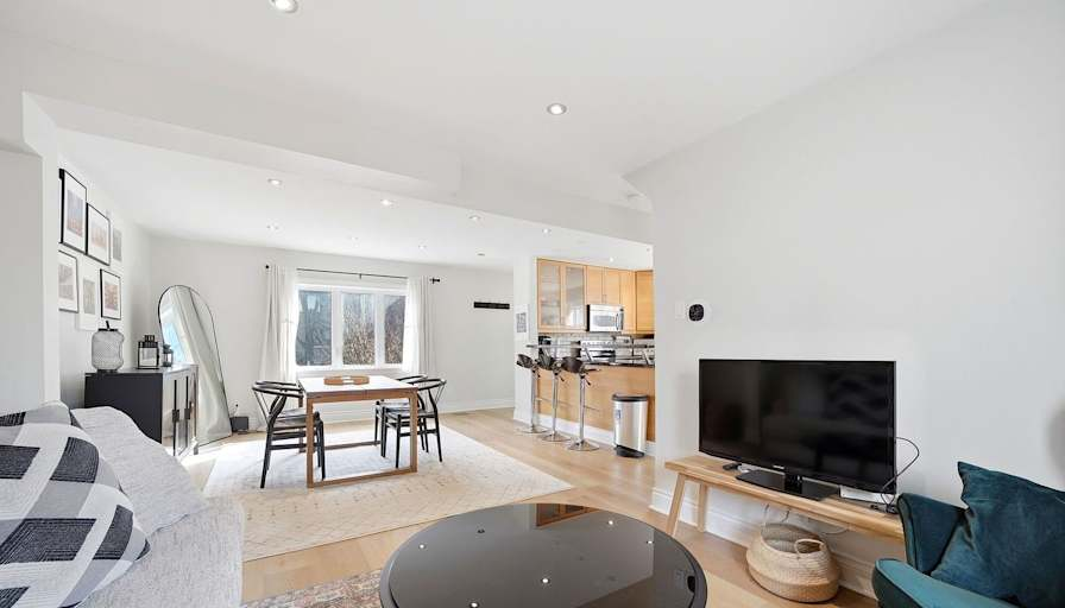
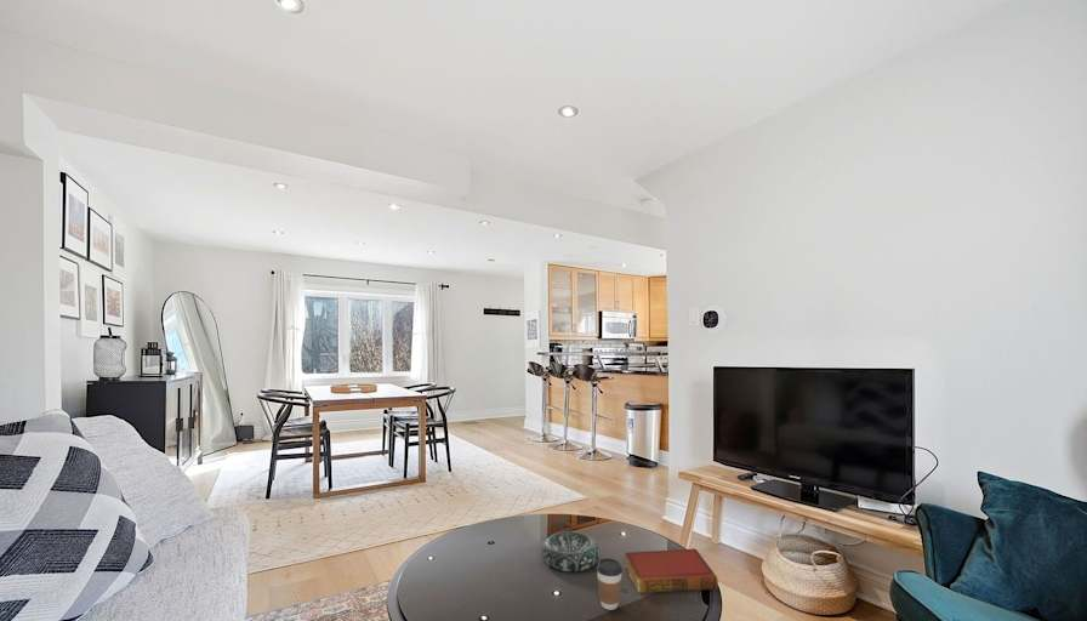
+ coffee cup [596,557,624,611]
+ book [624,547,719,594]
+ decorative bowl [541,530,601,572]
